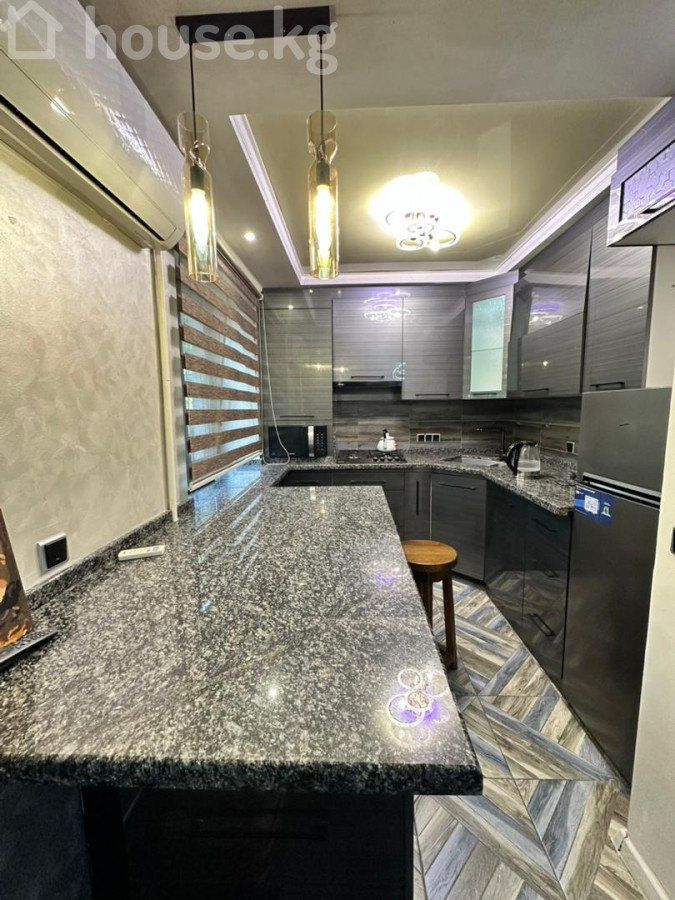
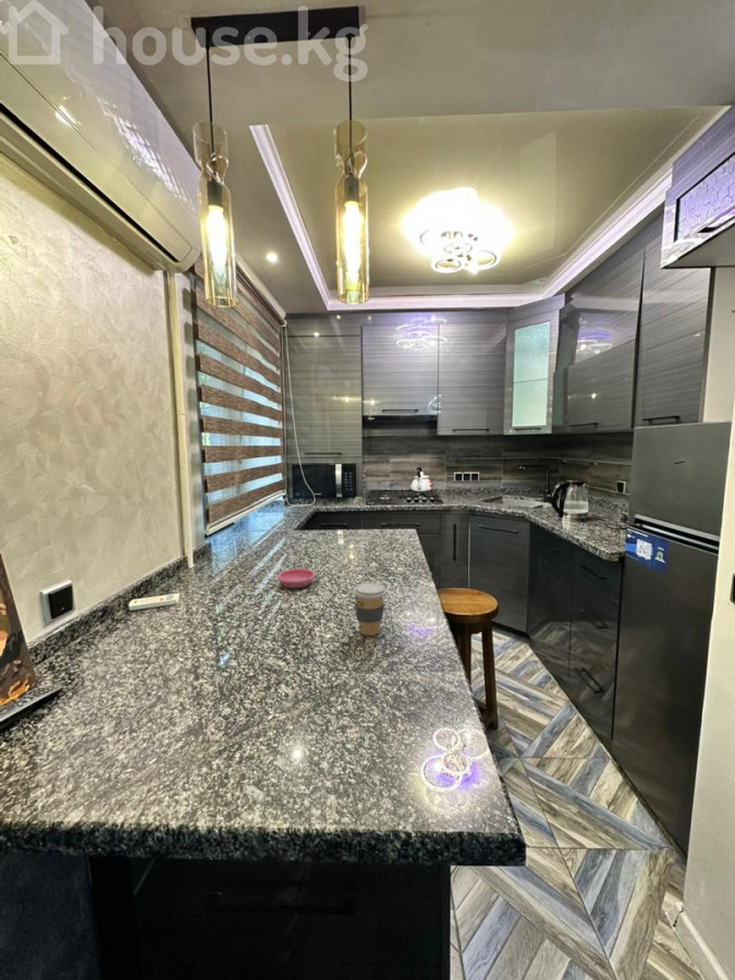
+ coffee cup [352,581,388,637]
+ saucer [277,567,316,589]
